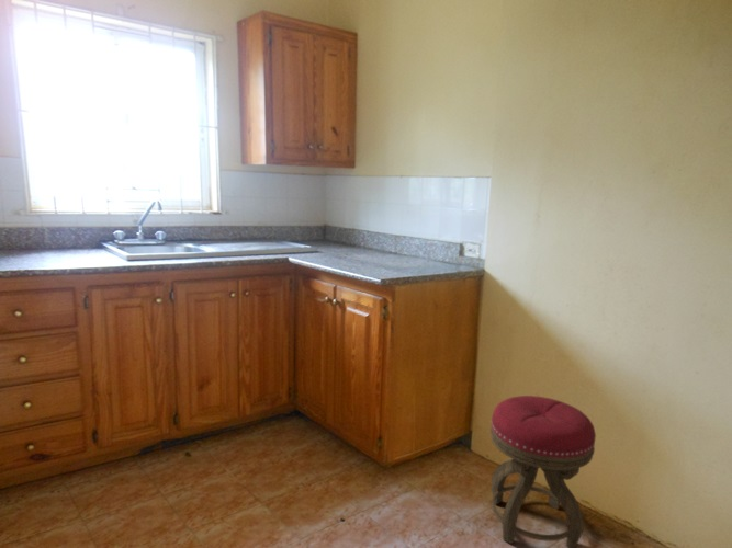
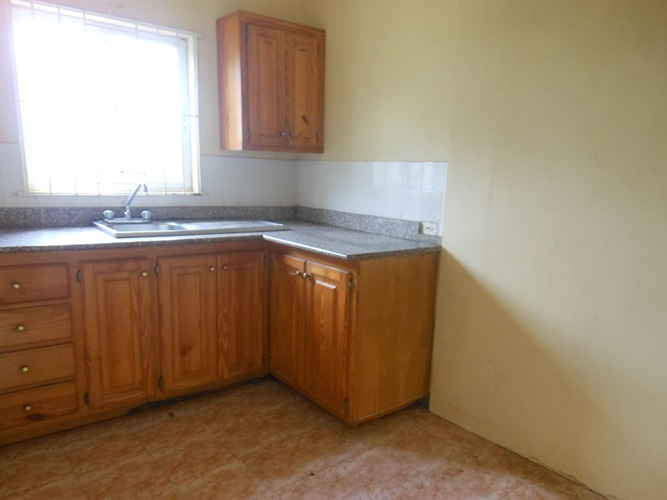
- stool [489,395,597,548]
